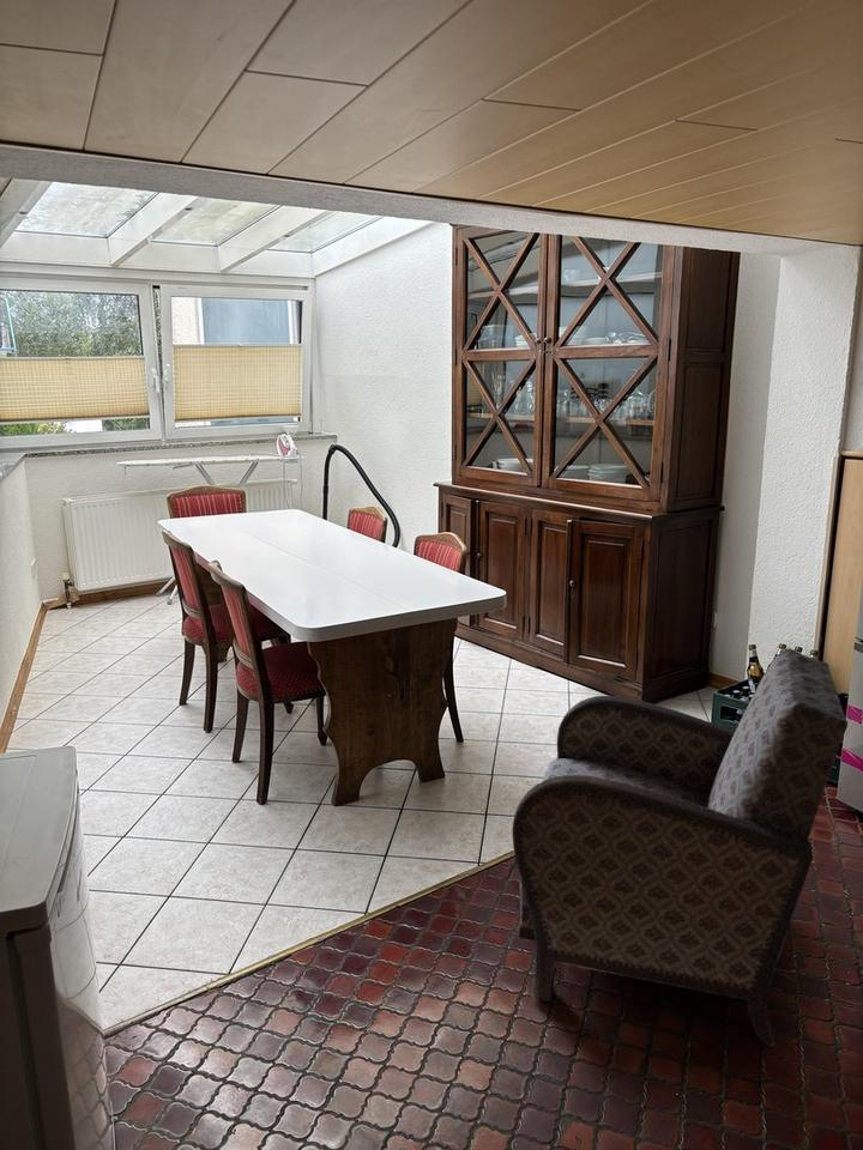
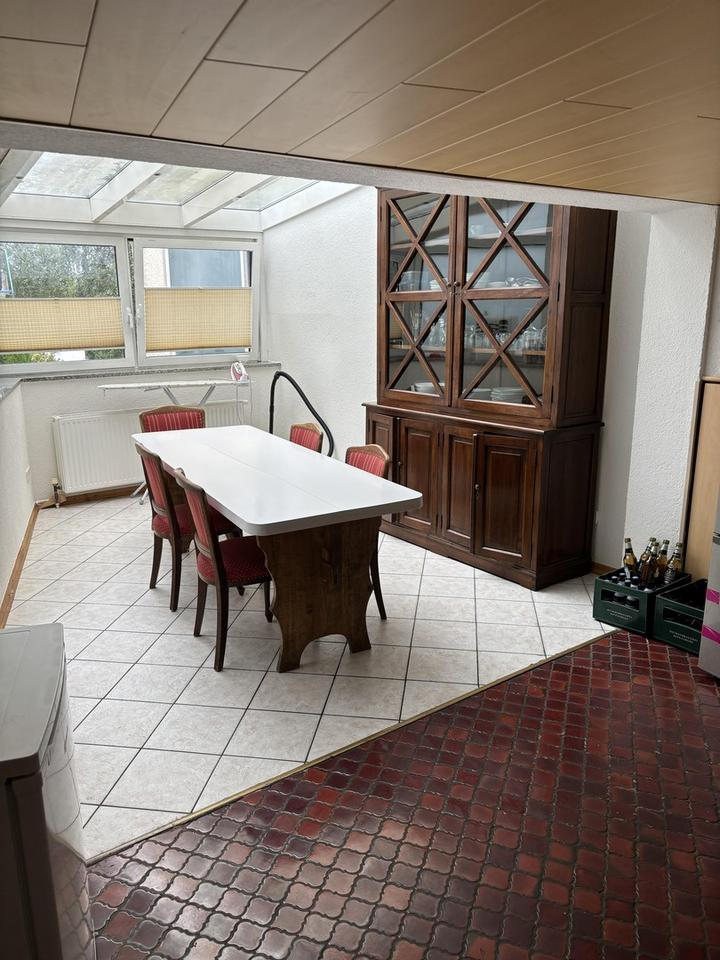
- armchair [511,648,849,1047]
